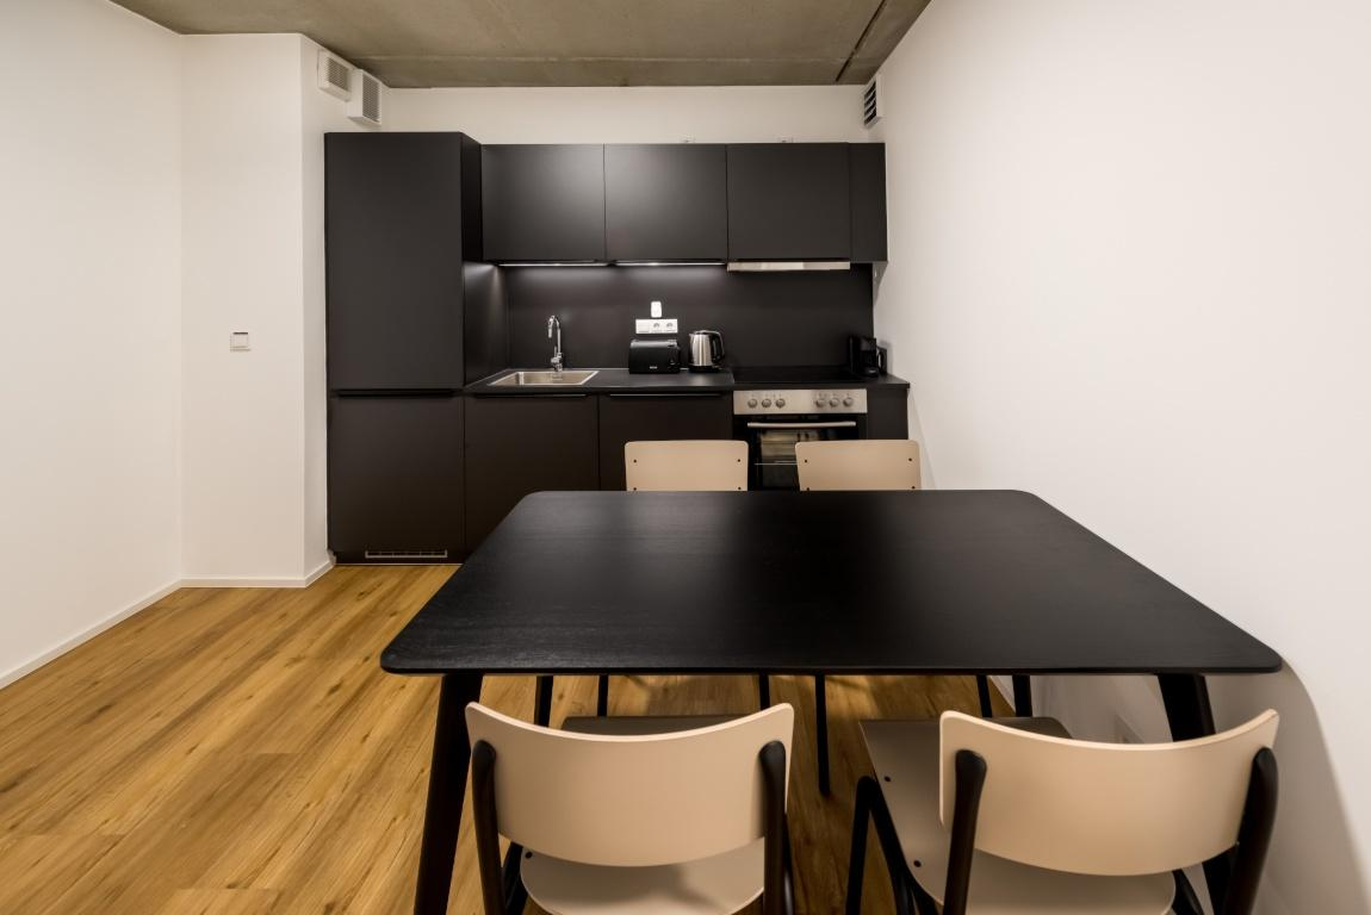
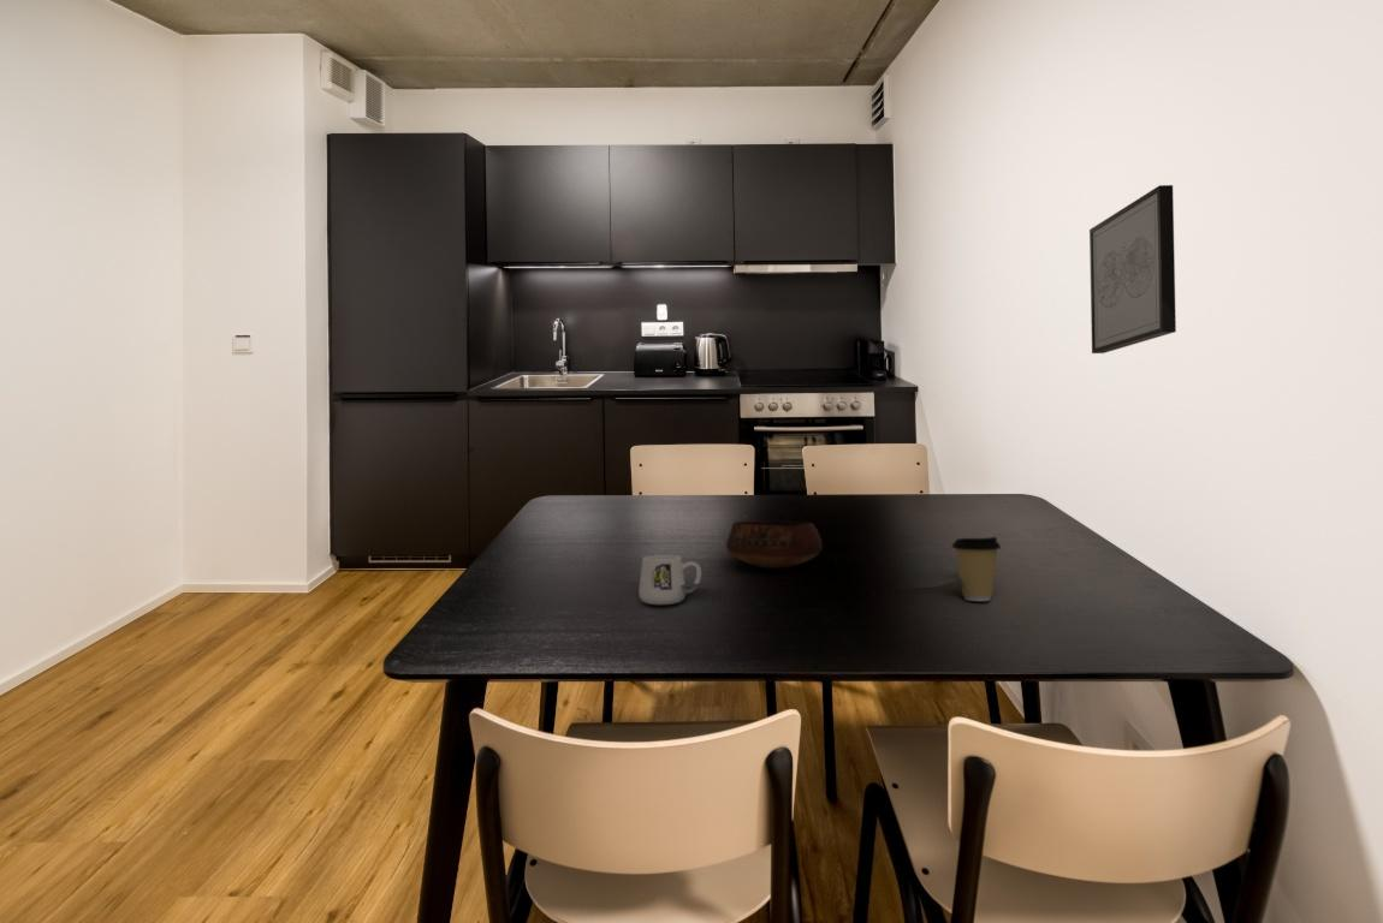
+ coffee cup [951,536,1002,602]
+ bowl [725,520,824,570]
+ wall art [1088,184,1177,355]
+ mug [637,554,702,606]
